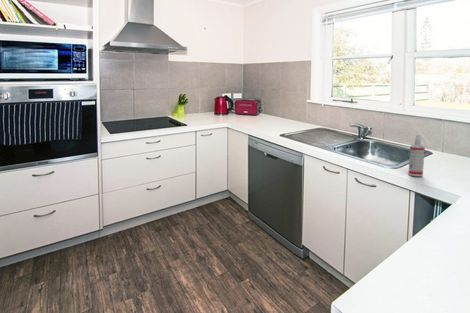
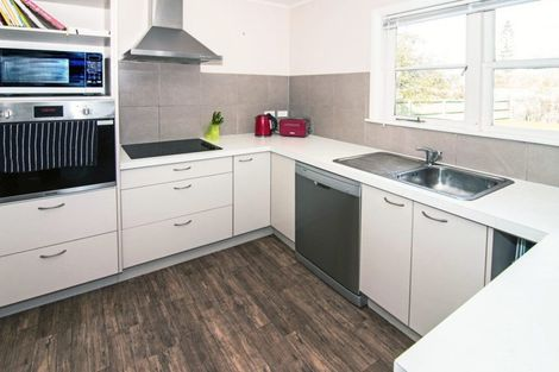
- spray bottle [407,134,426,177]
